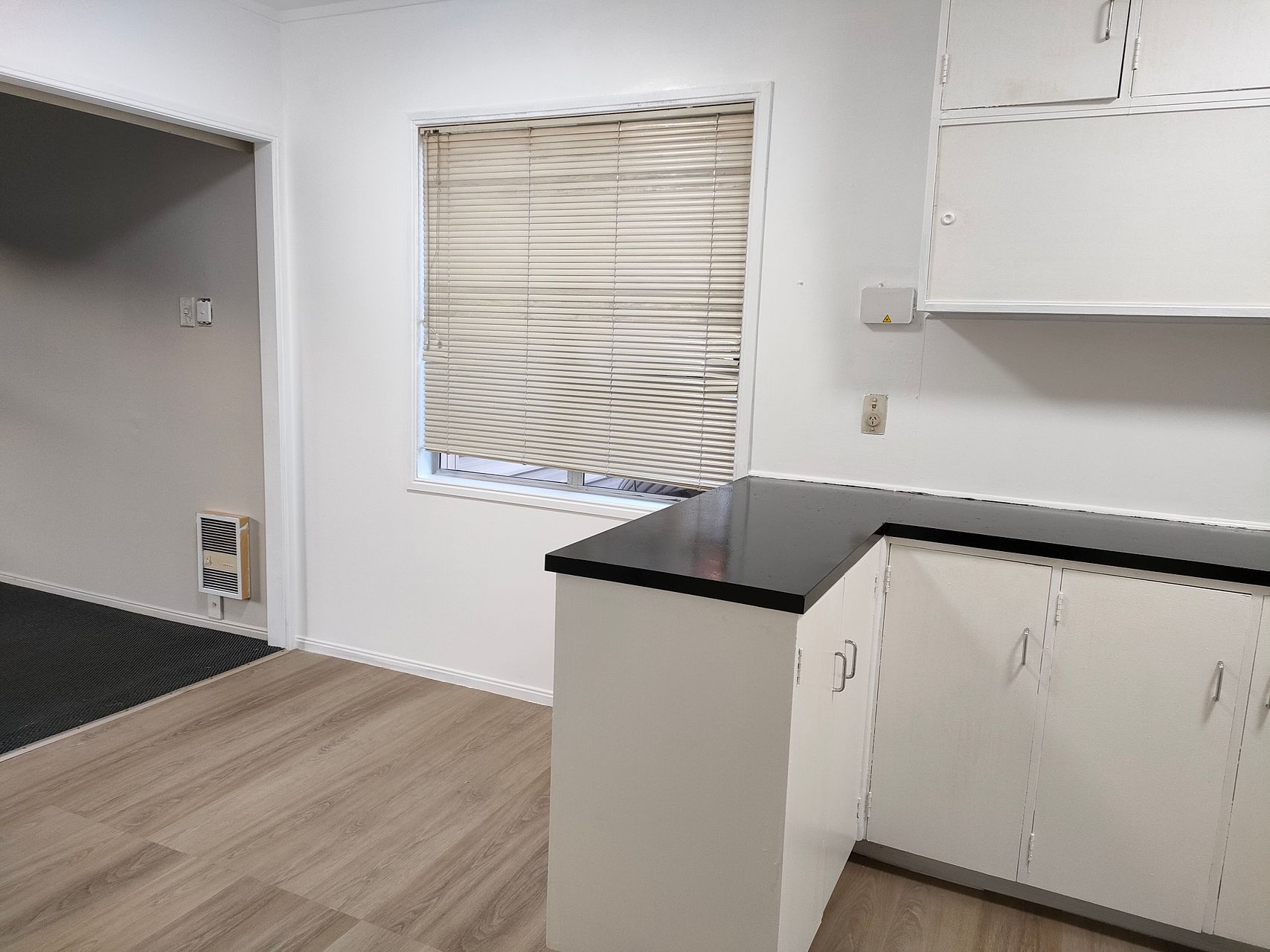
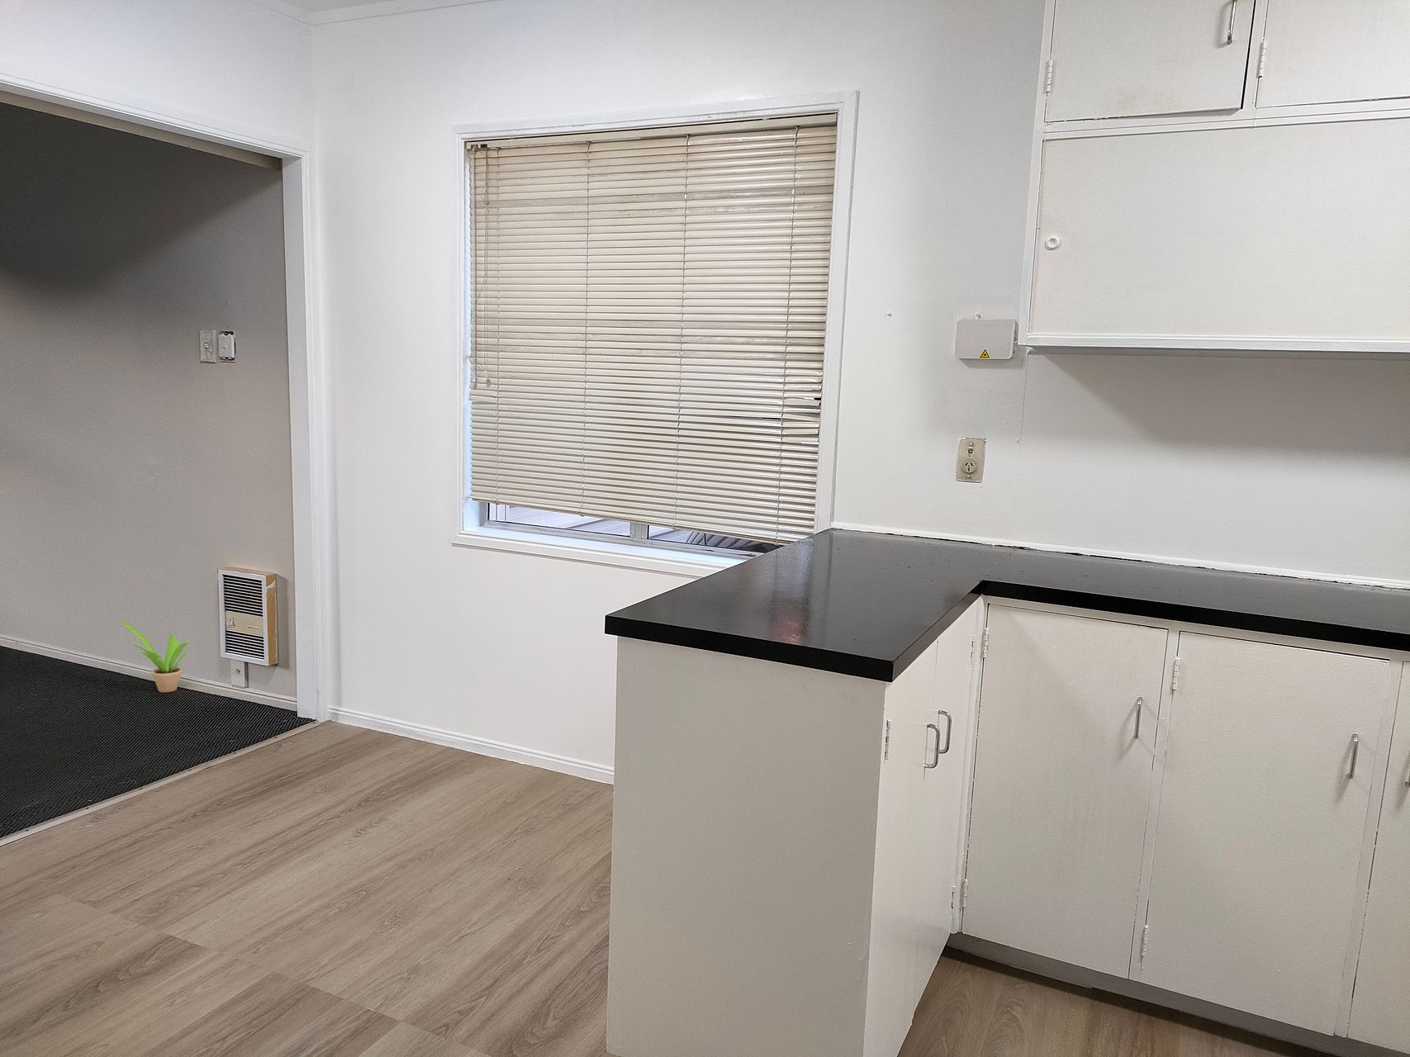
+ potted plant [119,621,190,693]
